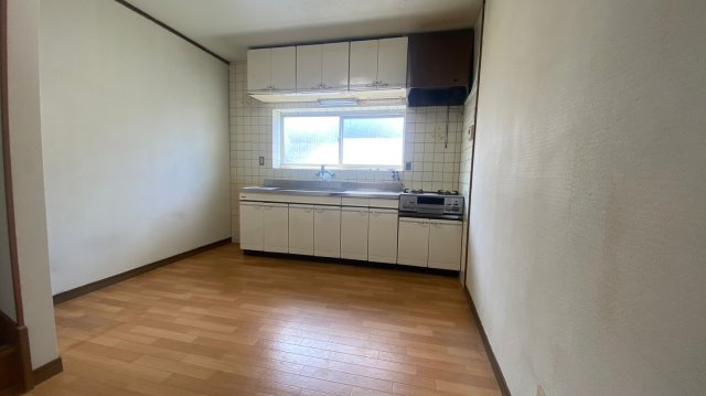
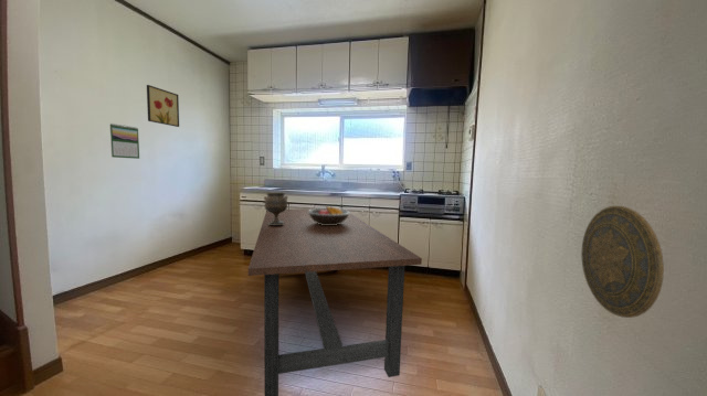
+ wall art [146,84,180,128]
+ calendar [109,122,140,160]
+ dining table [247,207,423,396]
+ decorative plate [580,205,665,319]
+ fruit bowl [308,205,351,225]
+ goblet [263,192,288,225]
